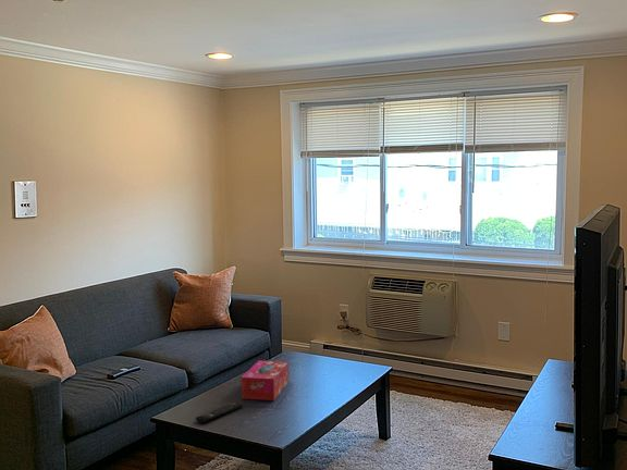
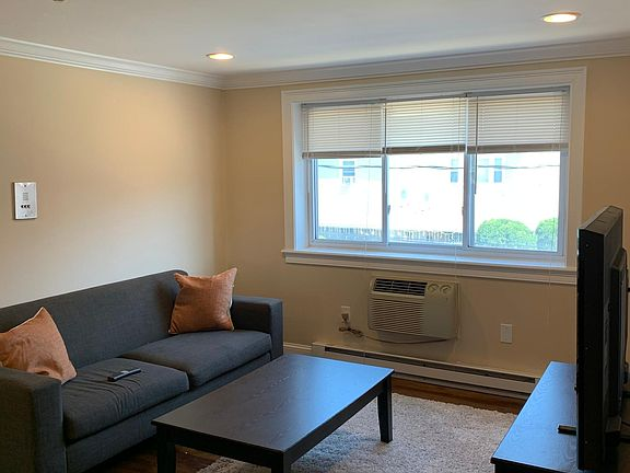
- remote control [195,401,244,423]
- tissue box [241,359,290,401]
